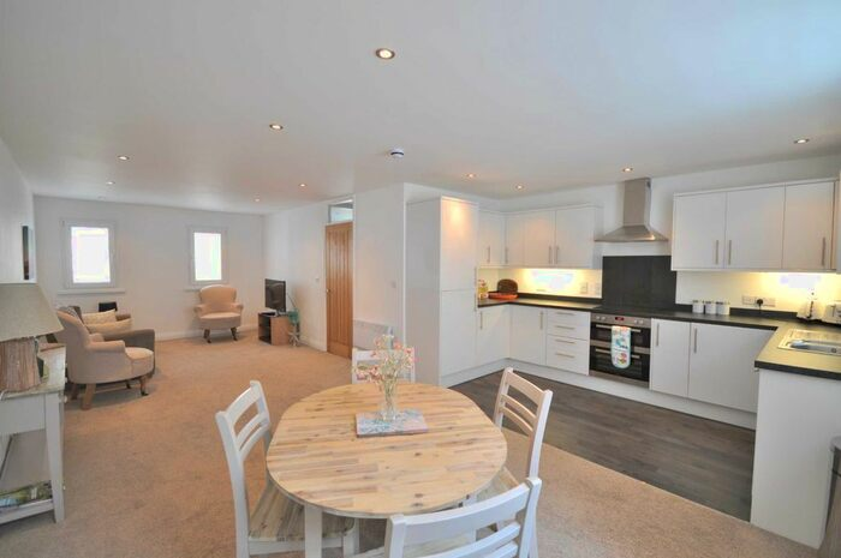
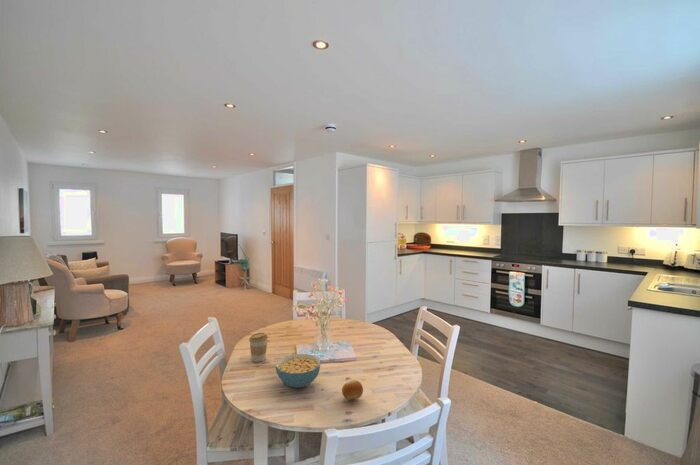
+ coffee cup [248,332,269,363]
+ cereal bowl [275,353,322,389]
+ fruit [341,379,364,401]
